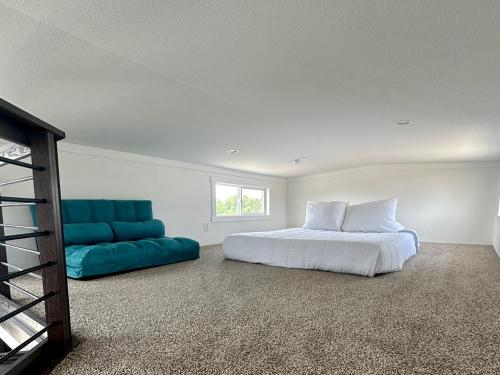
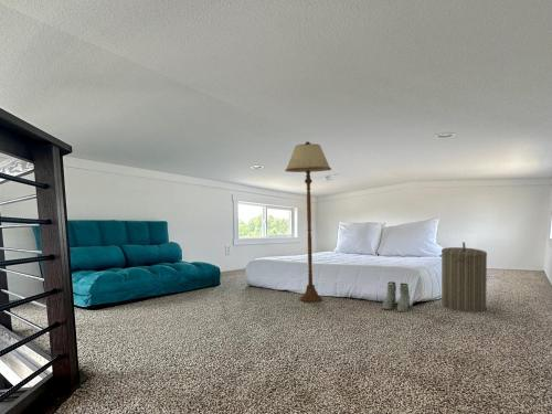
+ boots [382,280,411,314]
+ laundry hamper [440,241,488,314]
+ floor lamp [284,140,332,304]
